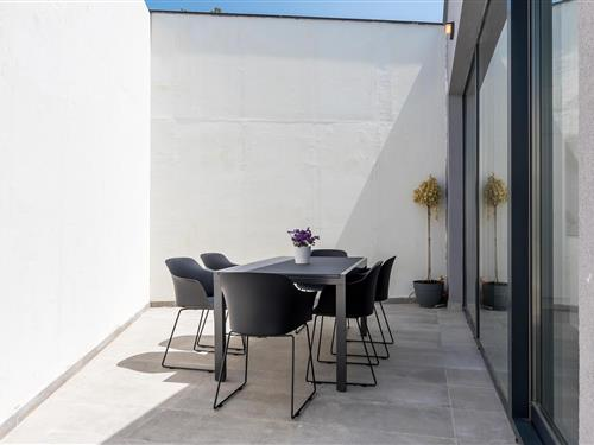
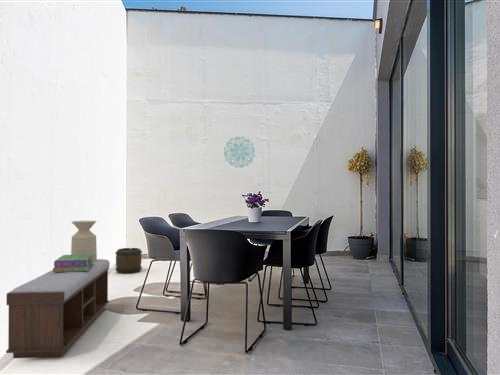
+ wooden barrel [114,247,143,275]
+ side table [70,220,98,262]
+ wall decoration [223,136,256,168]
+ stack of books [52,254,93,272]
+ bench [5,258,111,359]
